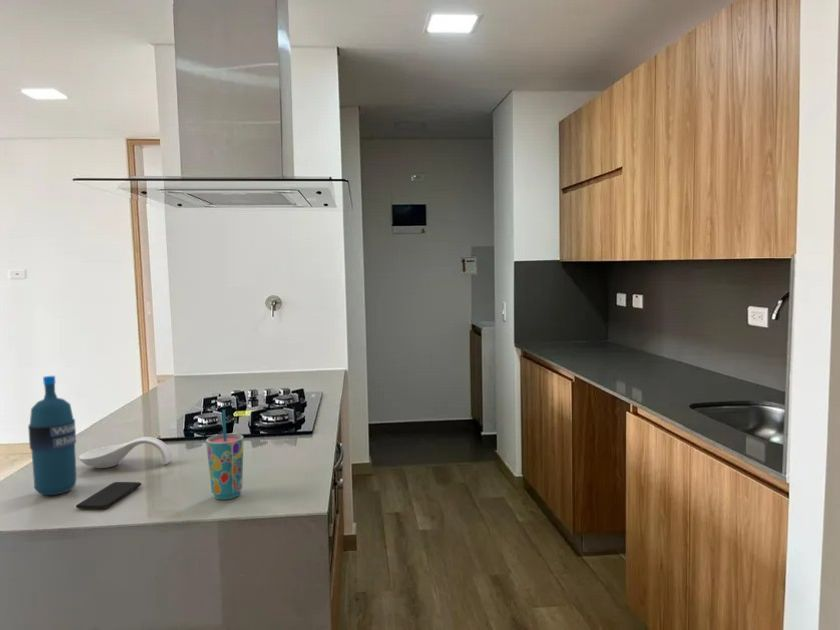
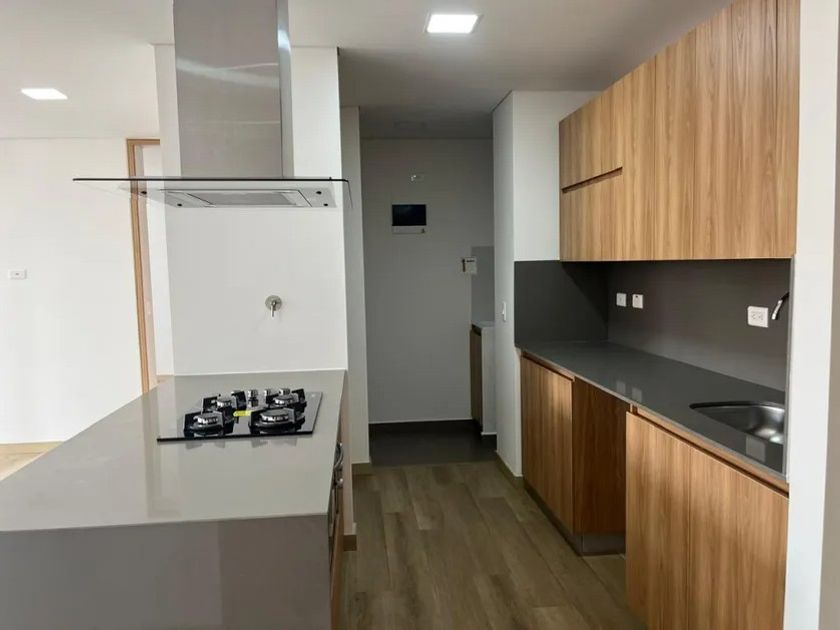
- spoon rest [78,436,173,469]
- water bottle [27,375,78,496]
- cup [205,409,244,501]
- smartphone [75,481,142,510]
